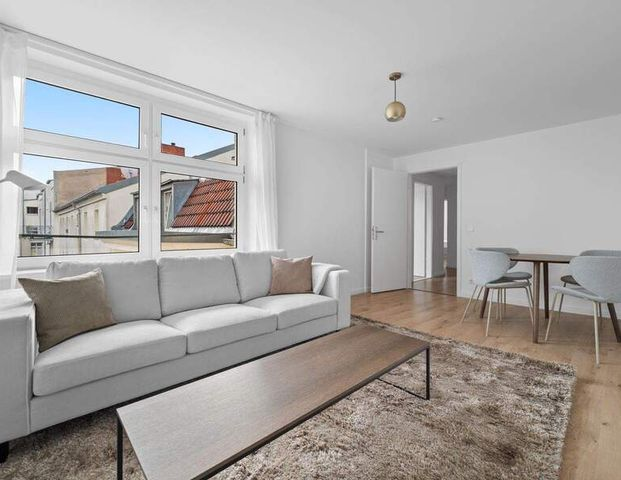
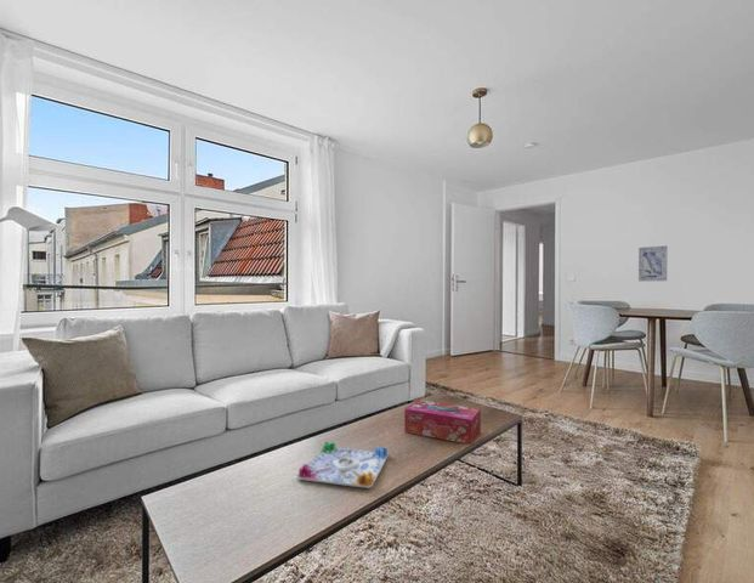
+ wall art [637,244,669,283]
+ tissue box [403,398,482,446]
+ board game [296,440,390,489]
